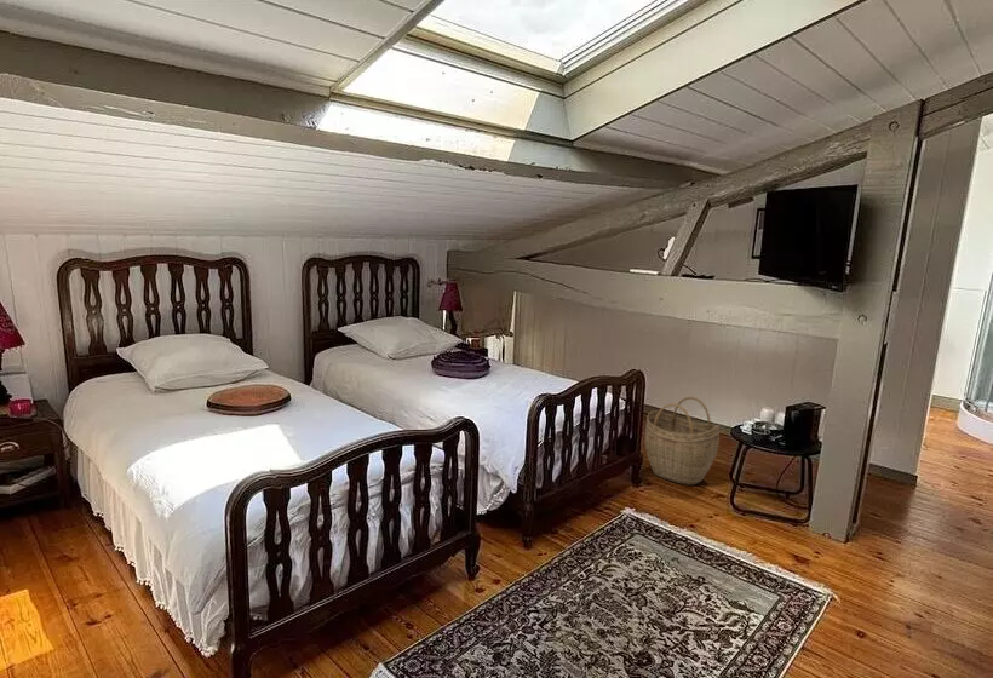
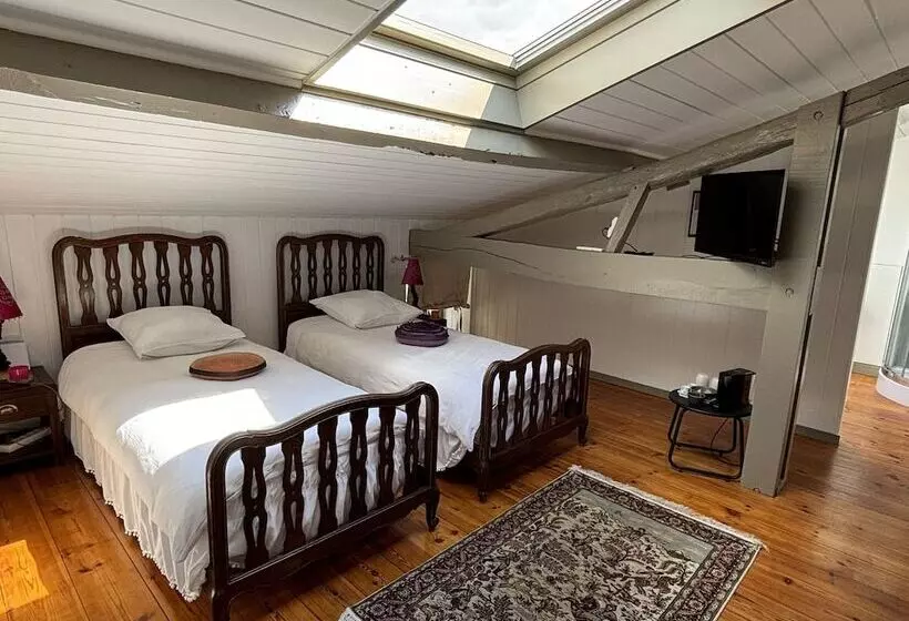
- woven basket [644,396,721,487]
